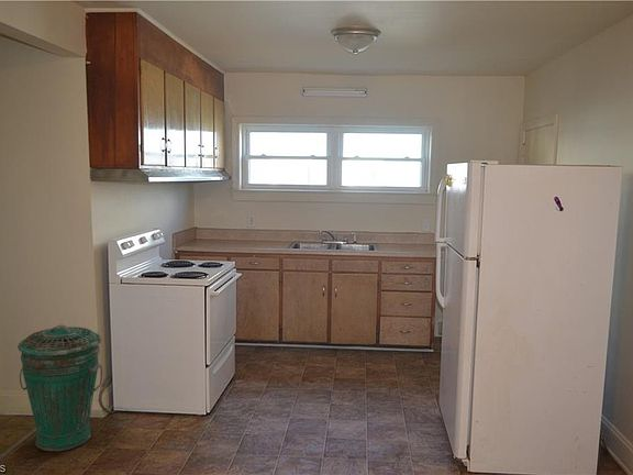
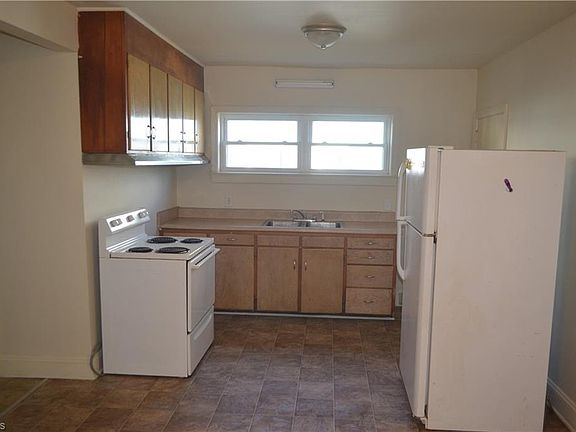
- trash can [16,323,103,453]
